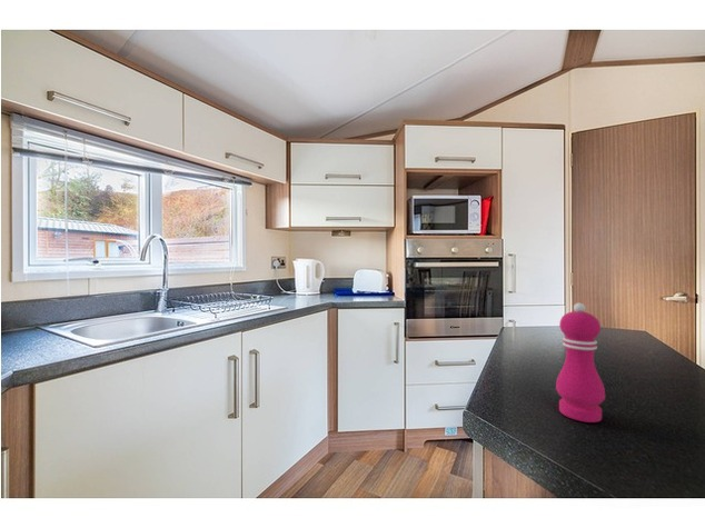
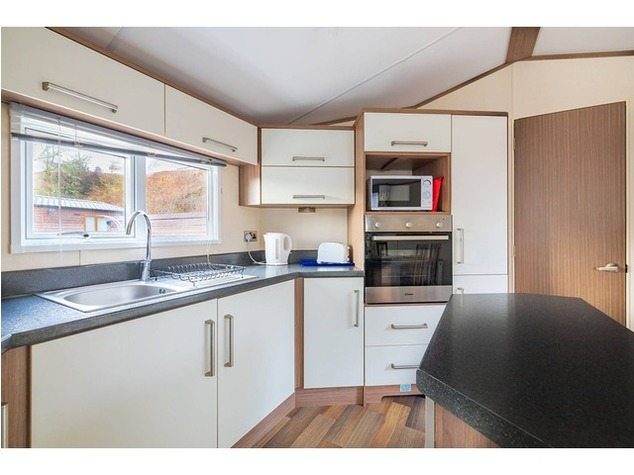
- pepper mill [555,302,606,424]
